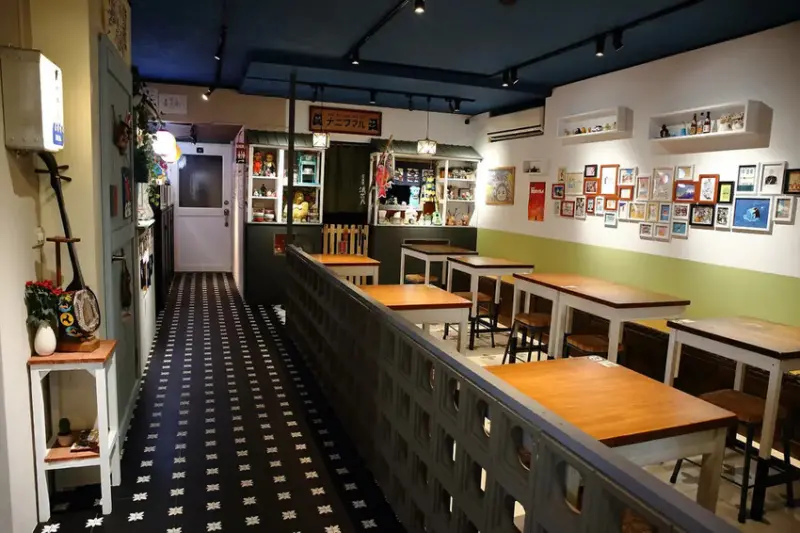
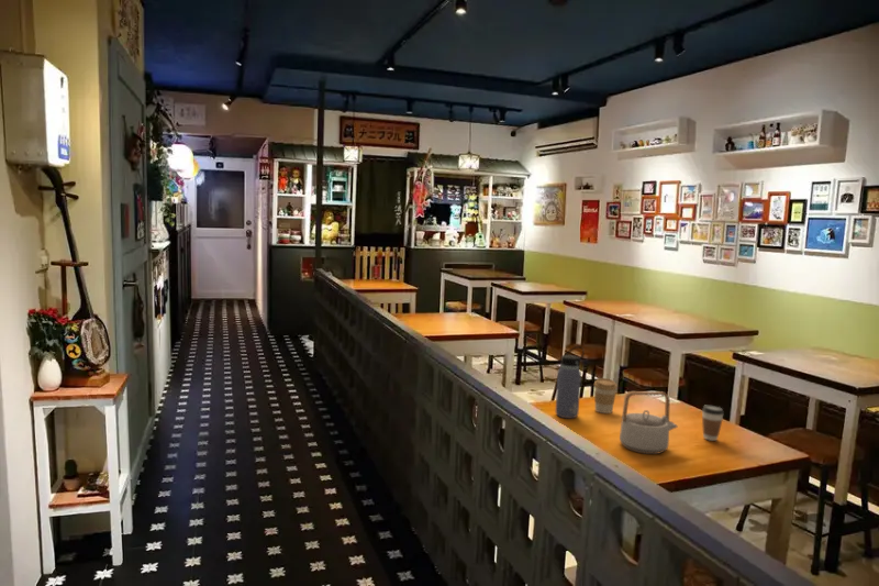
+ teapot [619,390,678,455]
+ coffee cup [701,405,725,442]
+ water bottle [555,345,586,419]
+ coffee cup [593,377,619,414]
